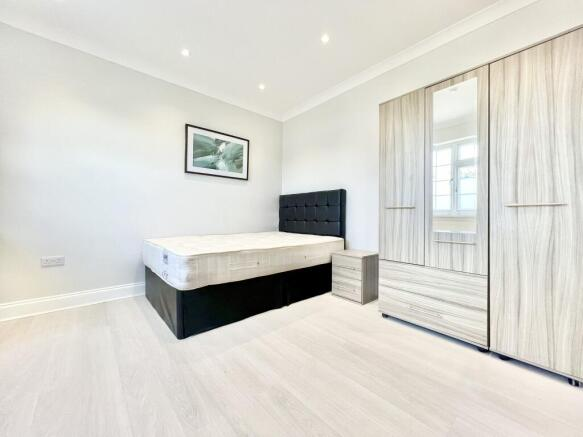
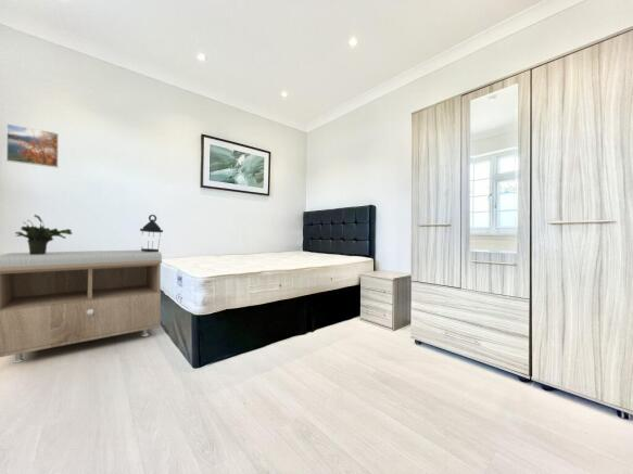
+ lantern [139,214,164,252]
+ potted plant [14,214,73,255]
+ storage bench [0,249,163,364]
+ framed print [5,123,60,169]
